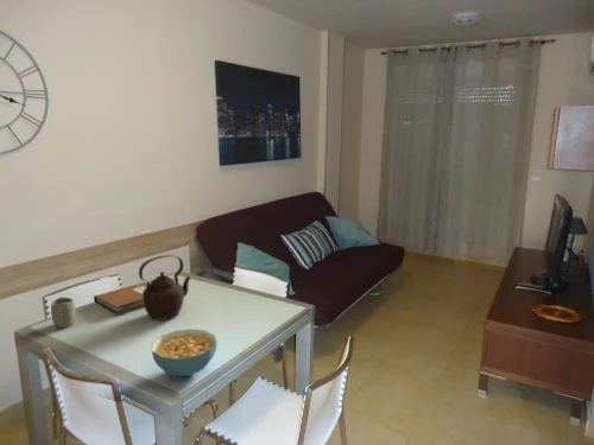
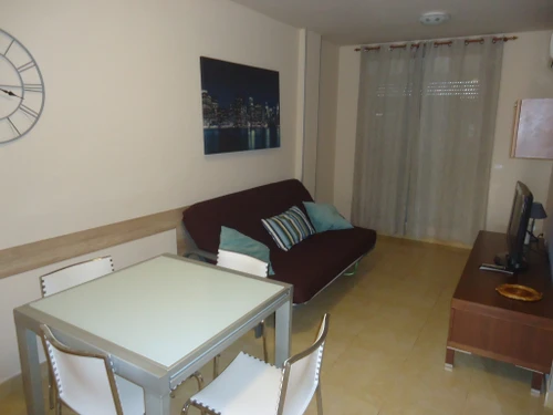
- cereal bowl [151,328,219,377]
- notebook [93,281,147,316]
- cup [50,297,76,329]
- teapot [138,254,192,322]
